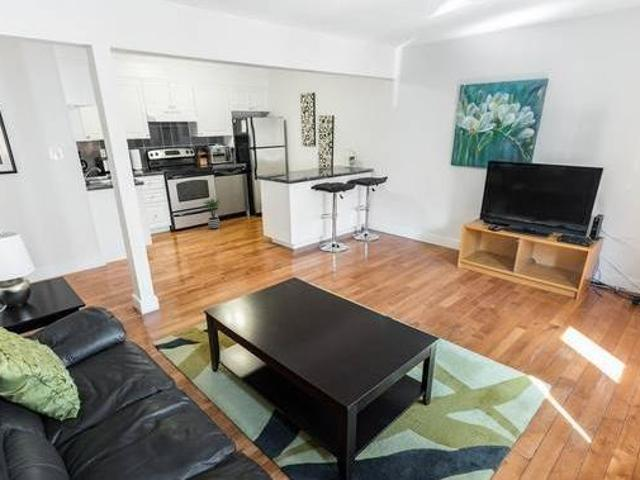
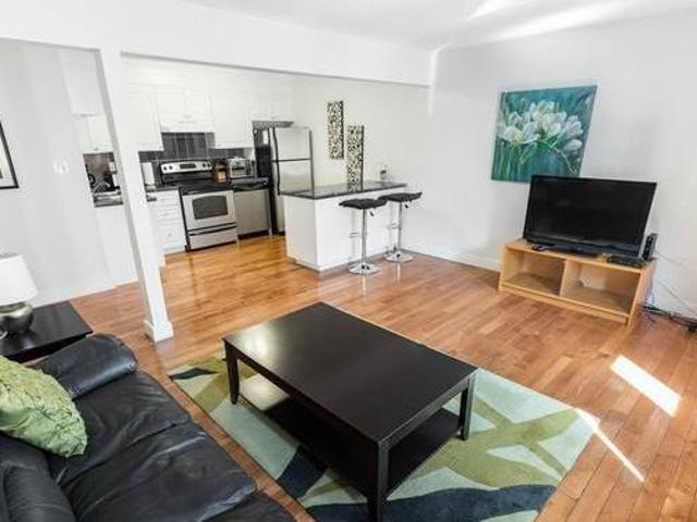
- potted plant [201,197,221,231]
